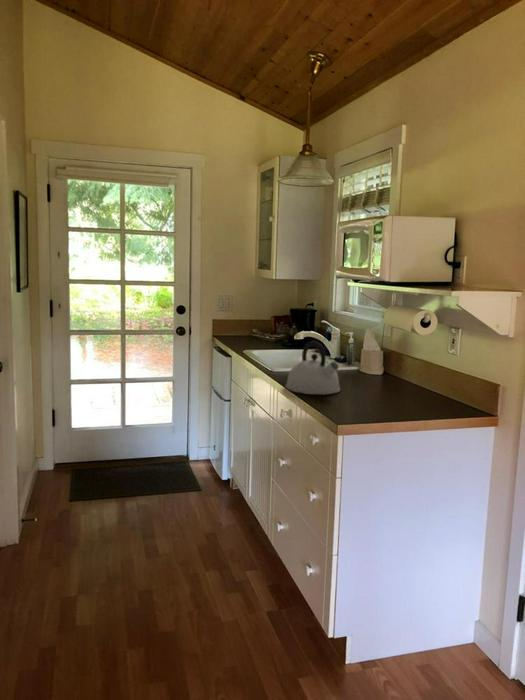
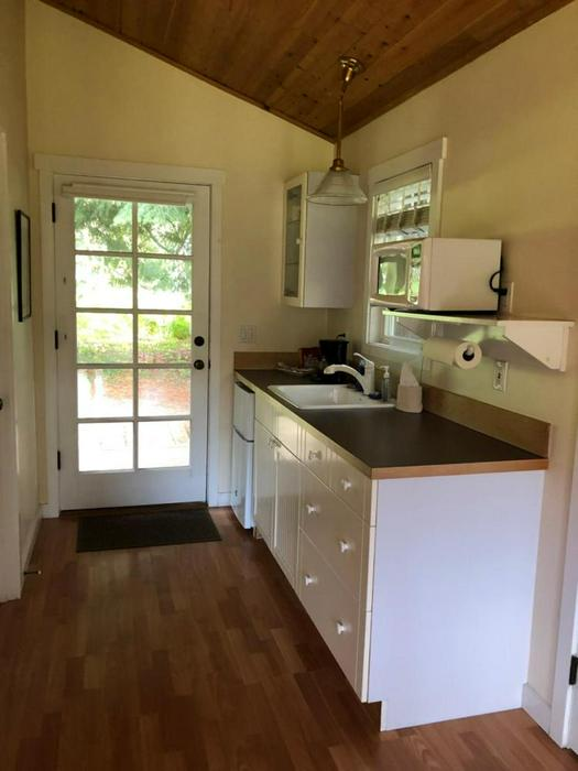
- kettle [284,340,341,396]
